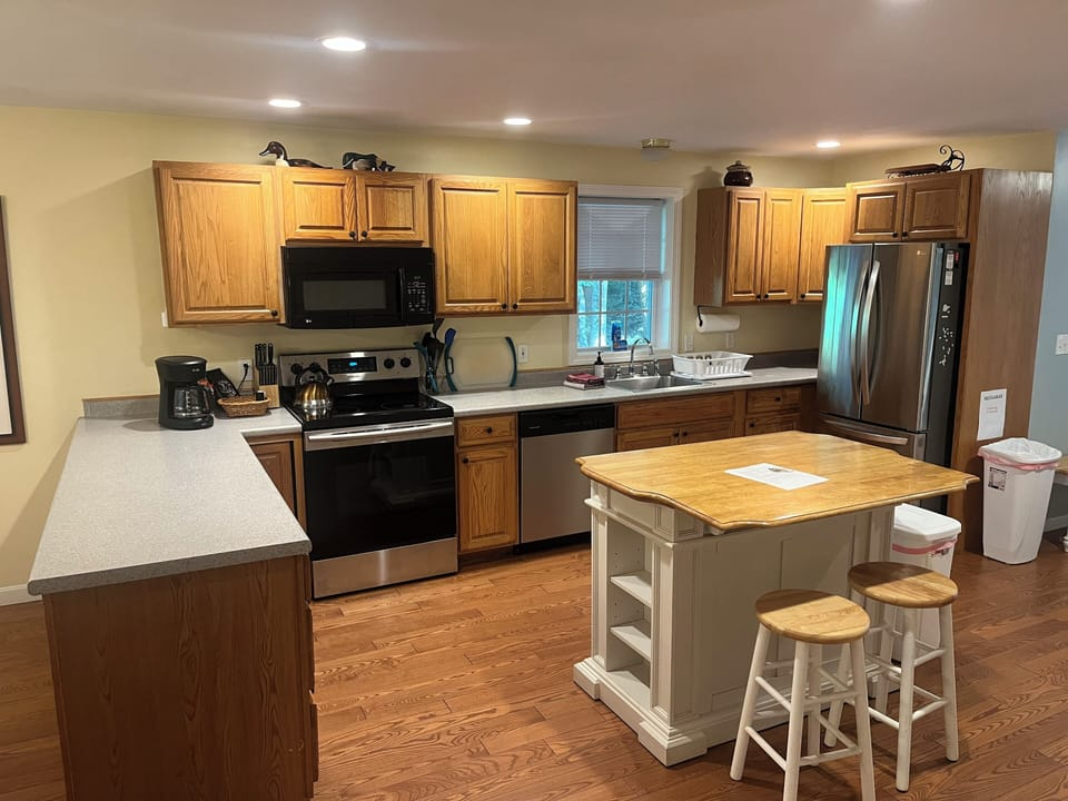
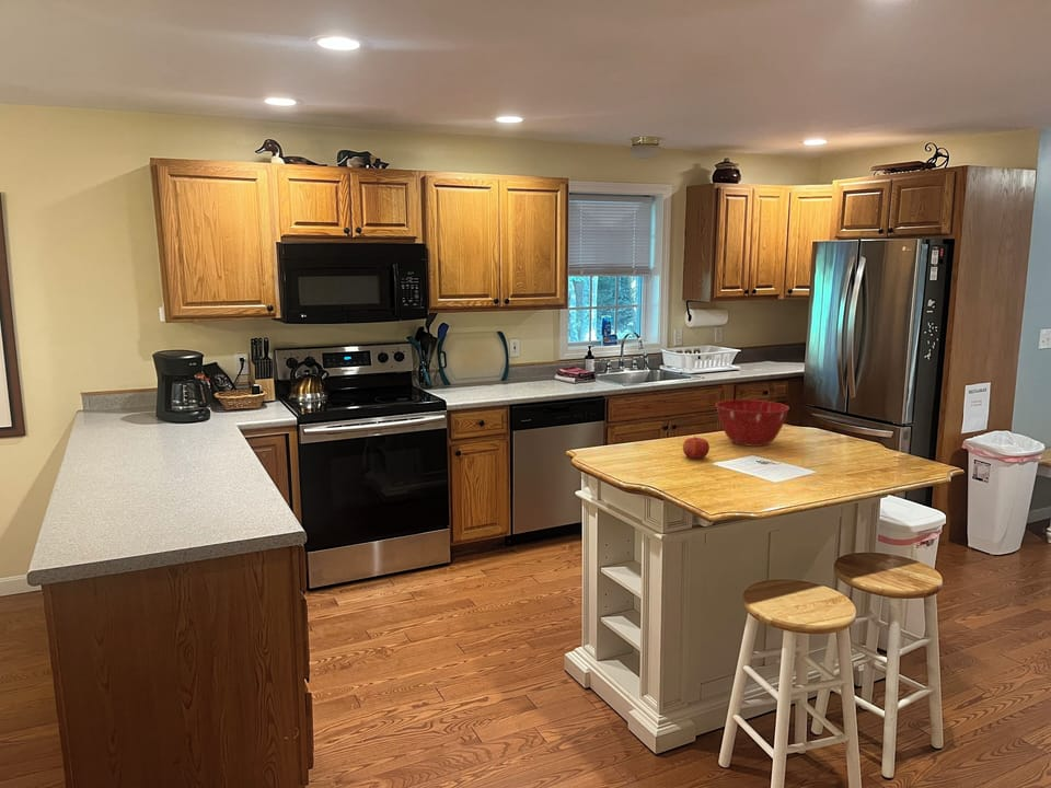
+ mixing bowl [715,398,790,448]
+ fruit [682,436,711,460]
